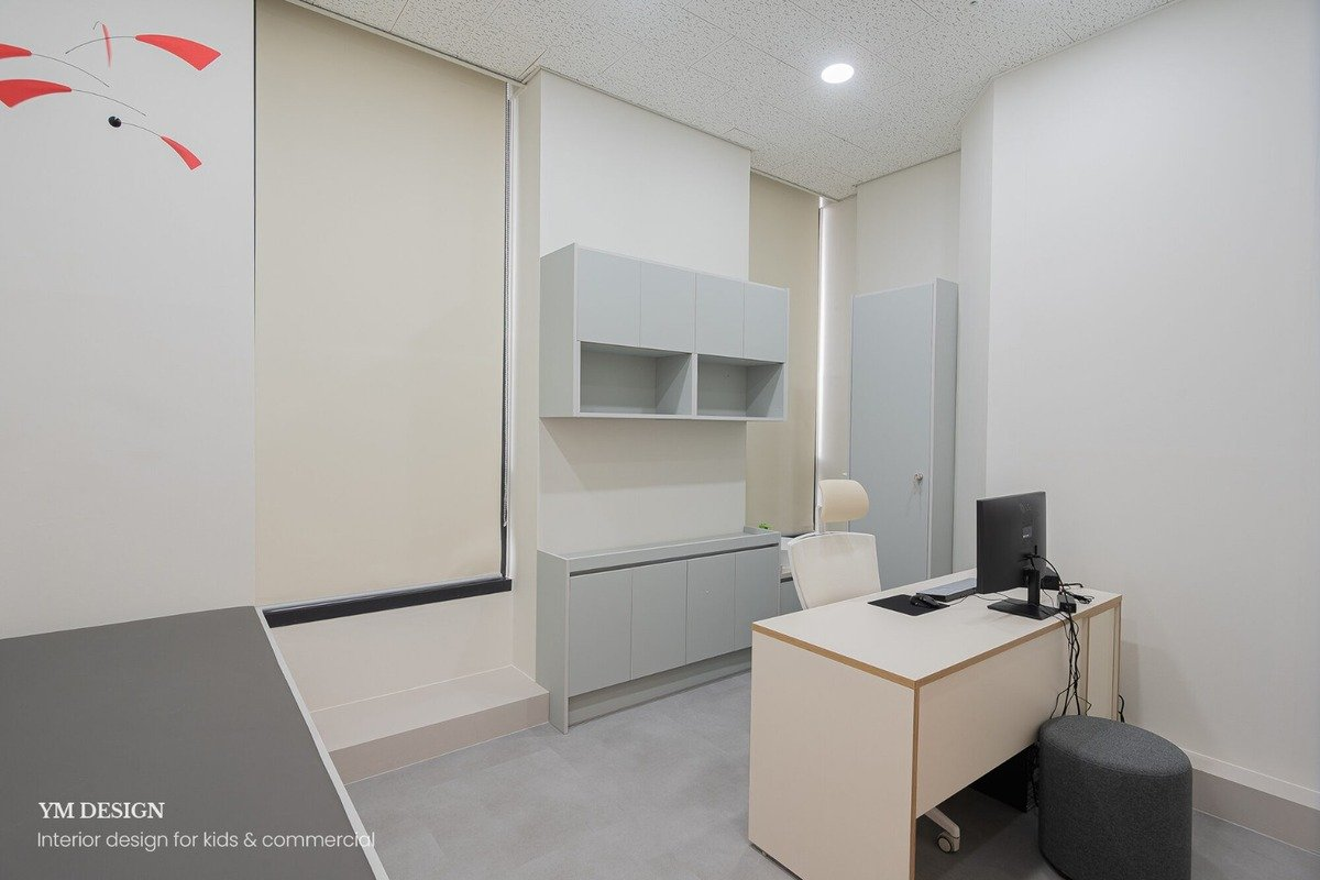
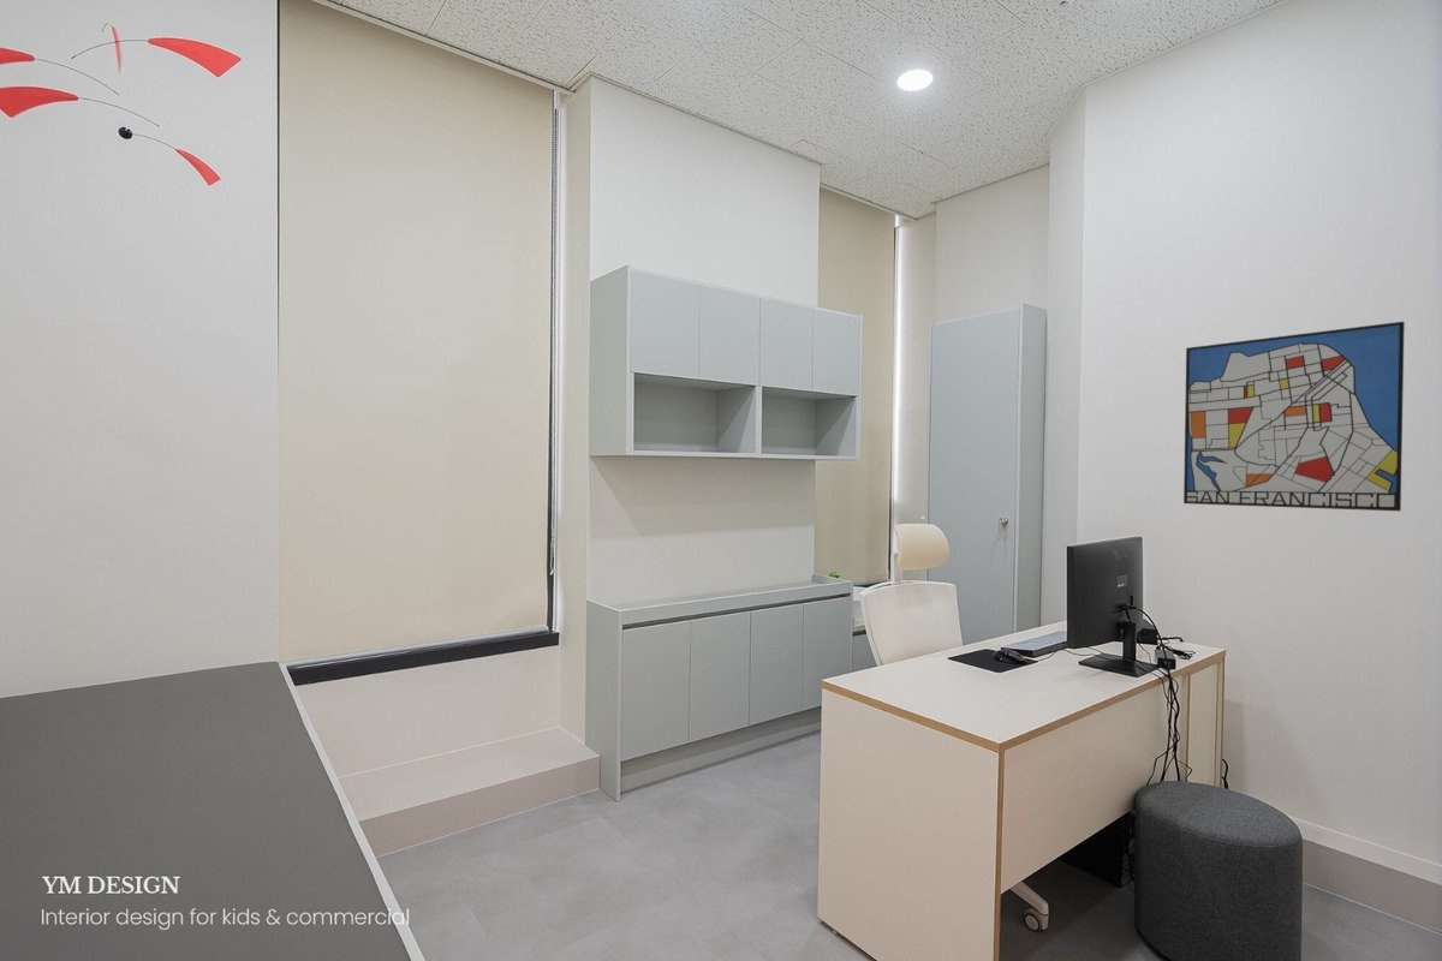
+ wall art [1182,321,1406,512]
